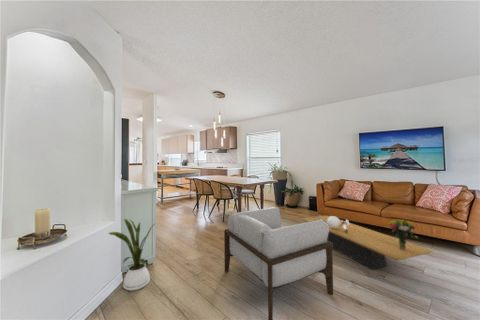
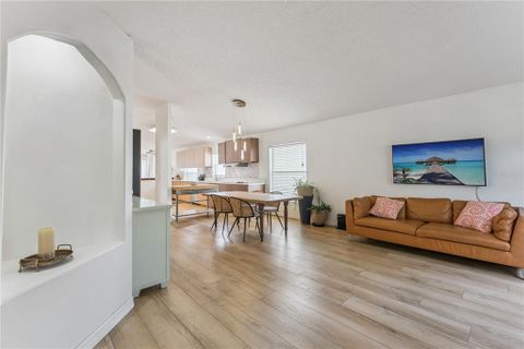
- armchair [223,206,334,320]
- house plant [107,218,157,292]
- decorative sphere [327,215,350,233]
- bouquet [387,218,419,250]
- coffee table [300,215,434,270]
